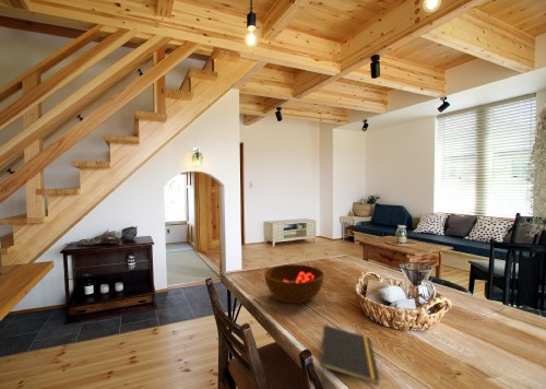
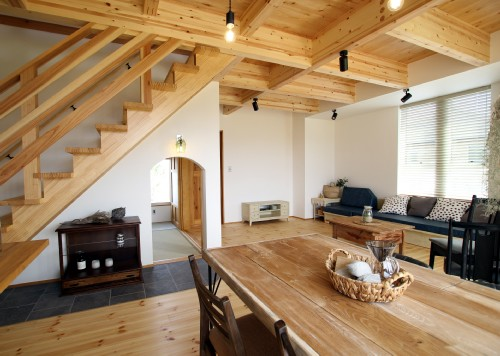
- notepad [320,323,381,386]
- bowl [263,263,325,305]
